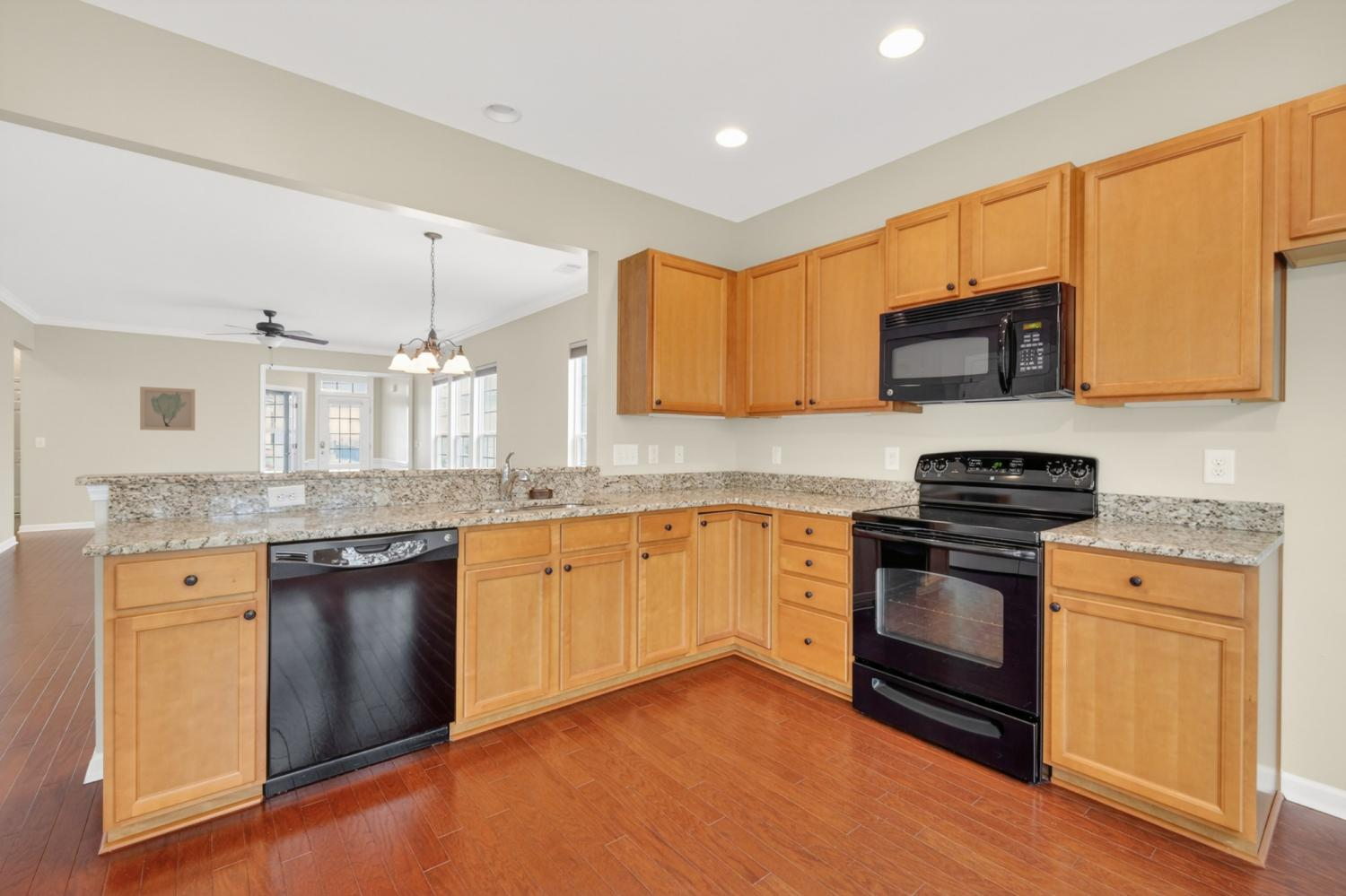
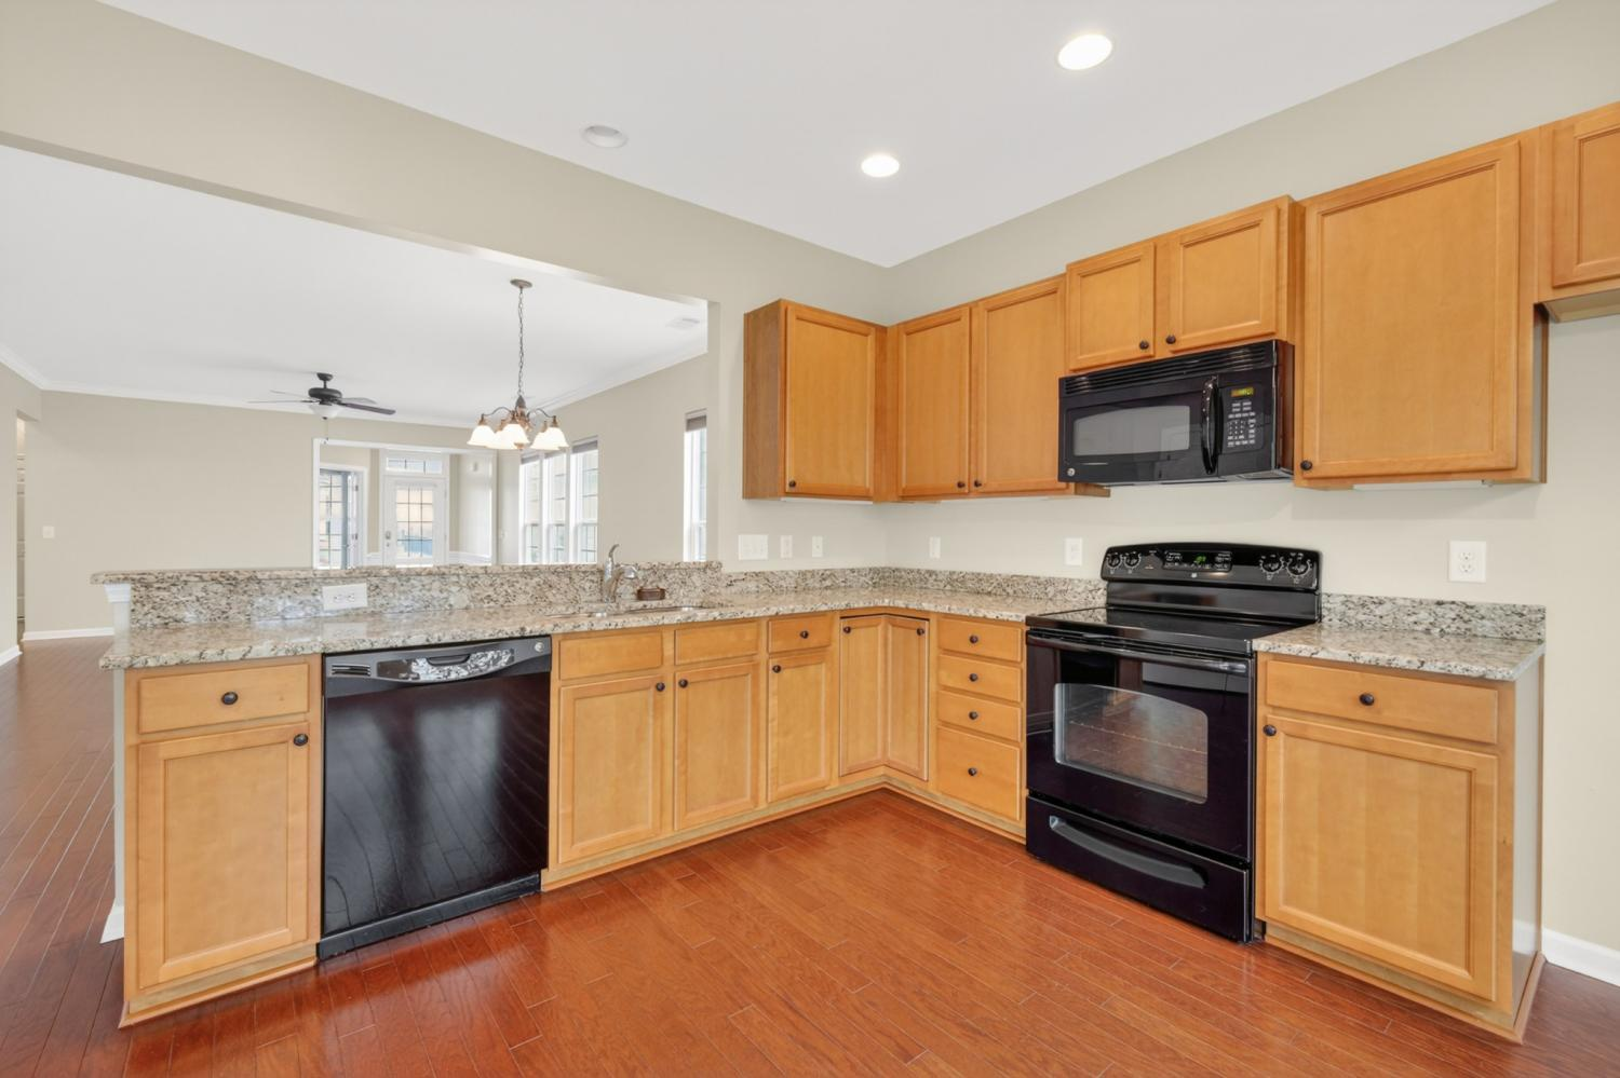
- wall art [139,386,196,431]
